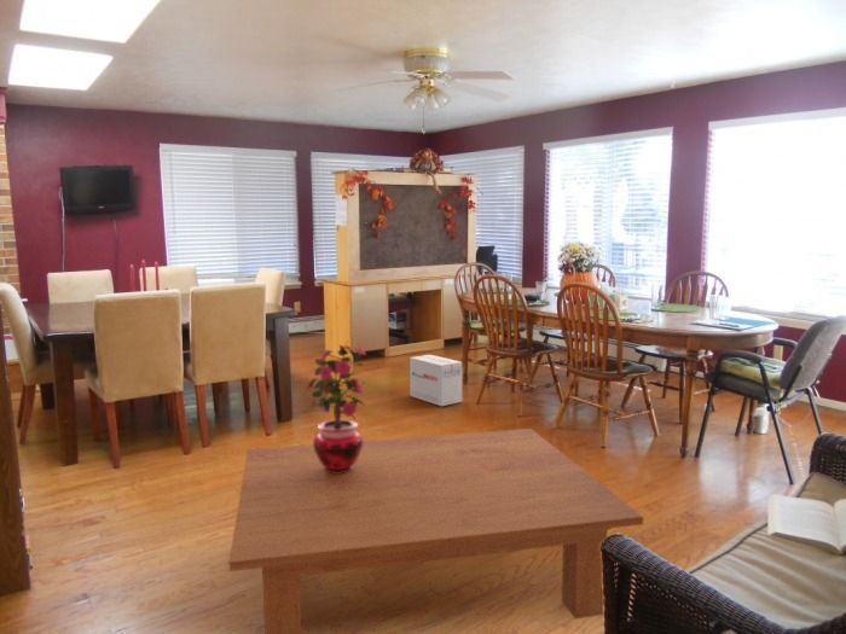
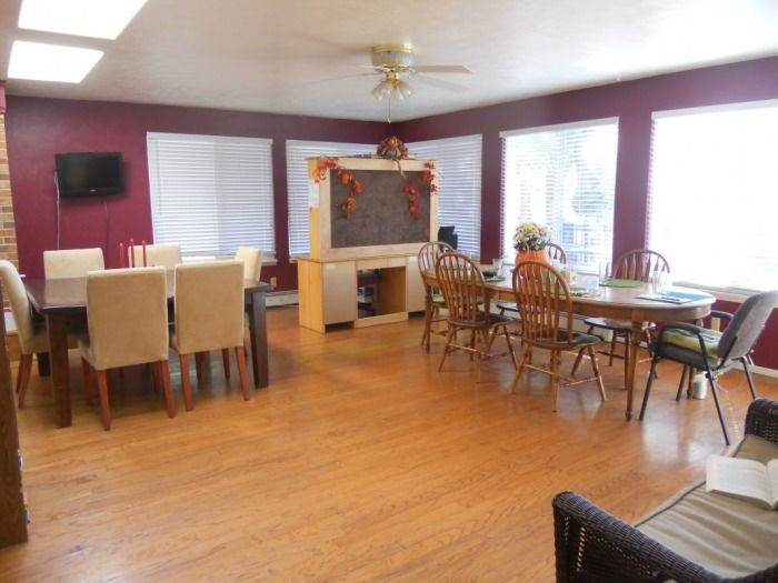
- potted flower [303,341,367,473]
- coffee table [228,427,644,634]
- cardboard box [408,354,463,407]
